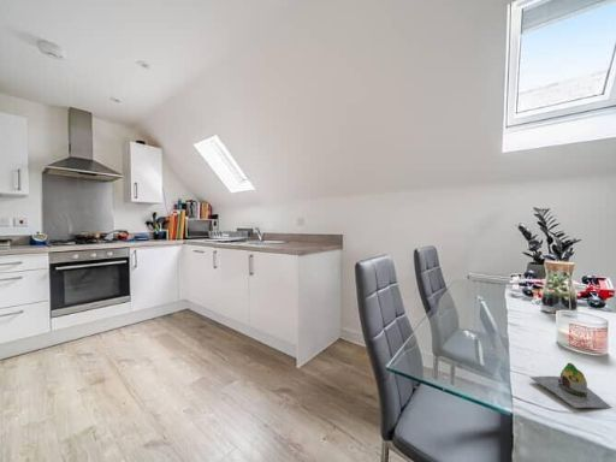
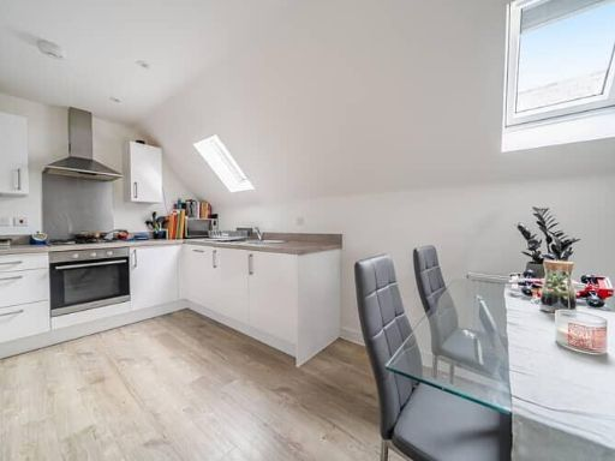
- decorative egg [528,362,612,409]
